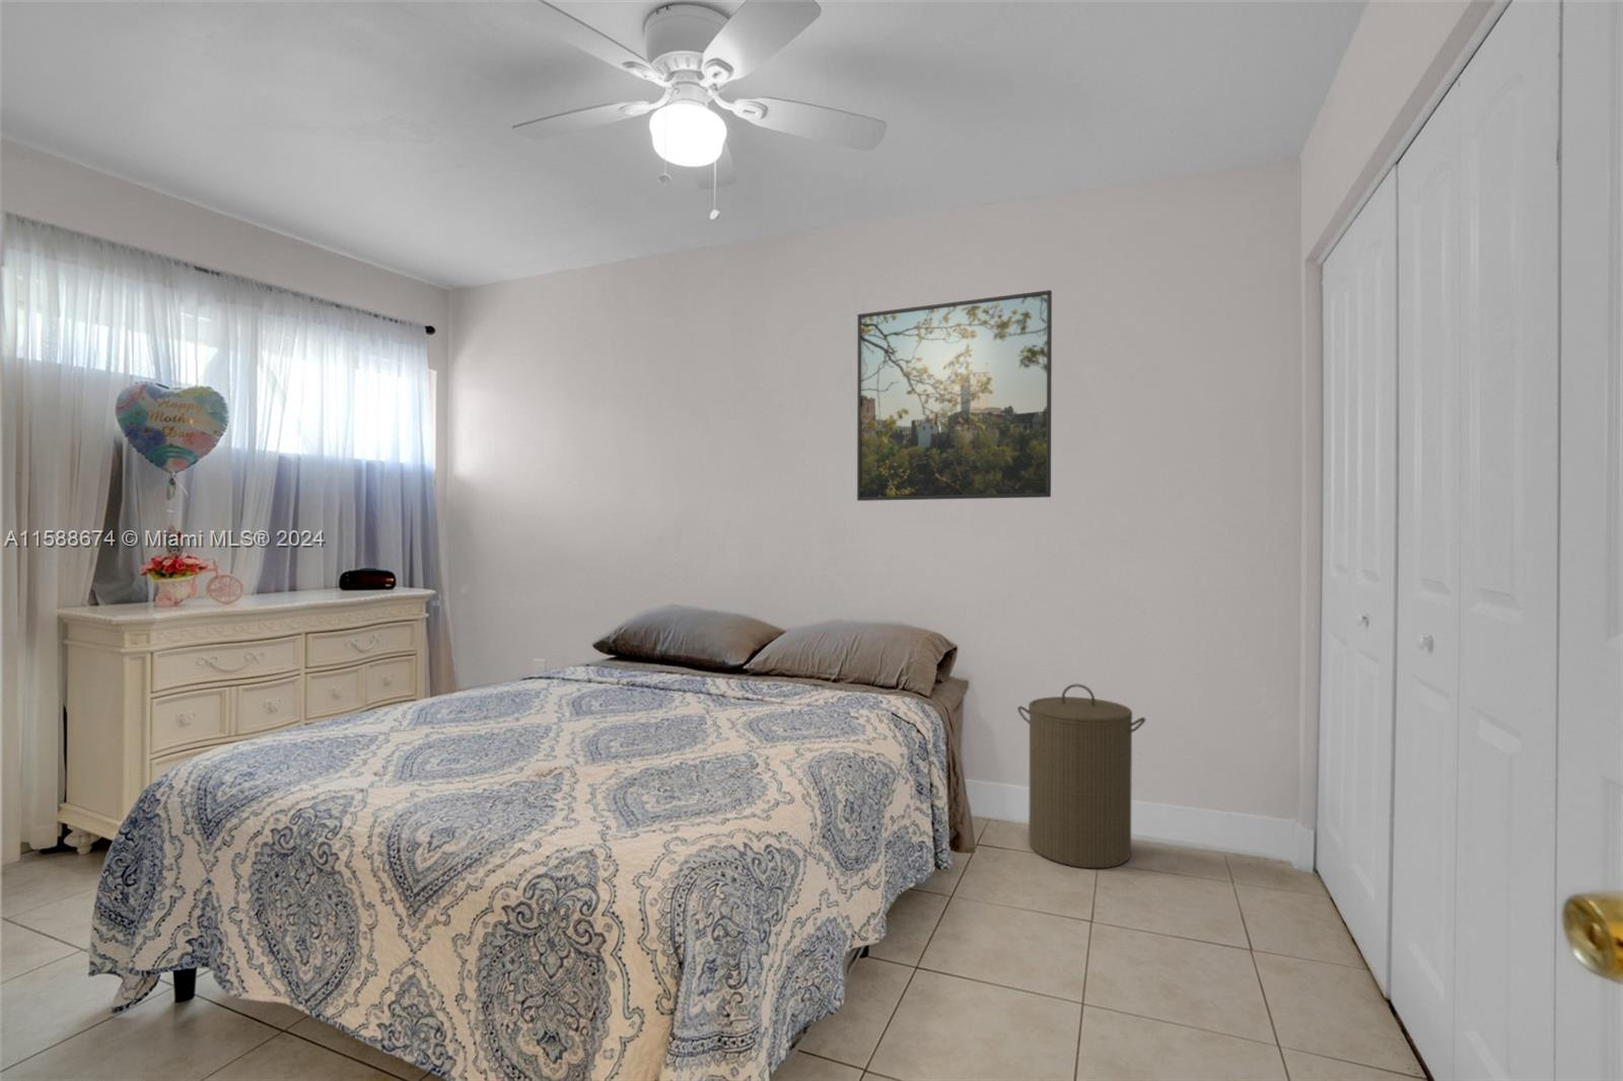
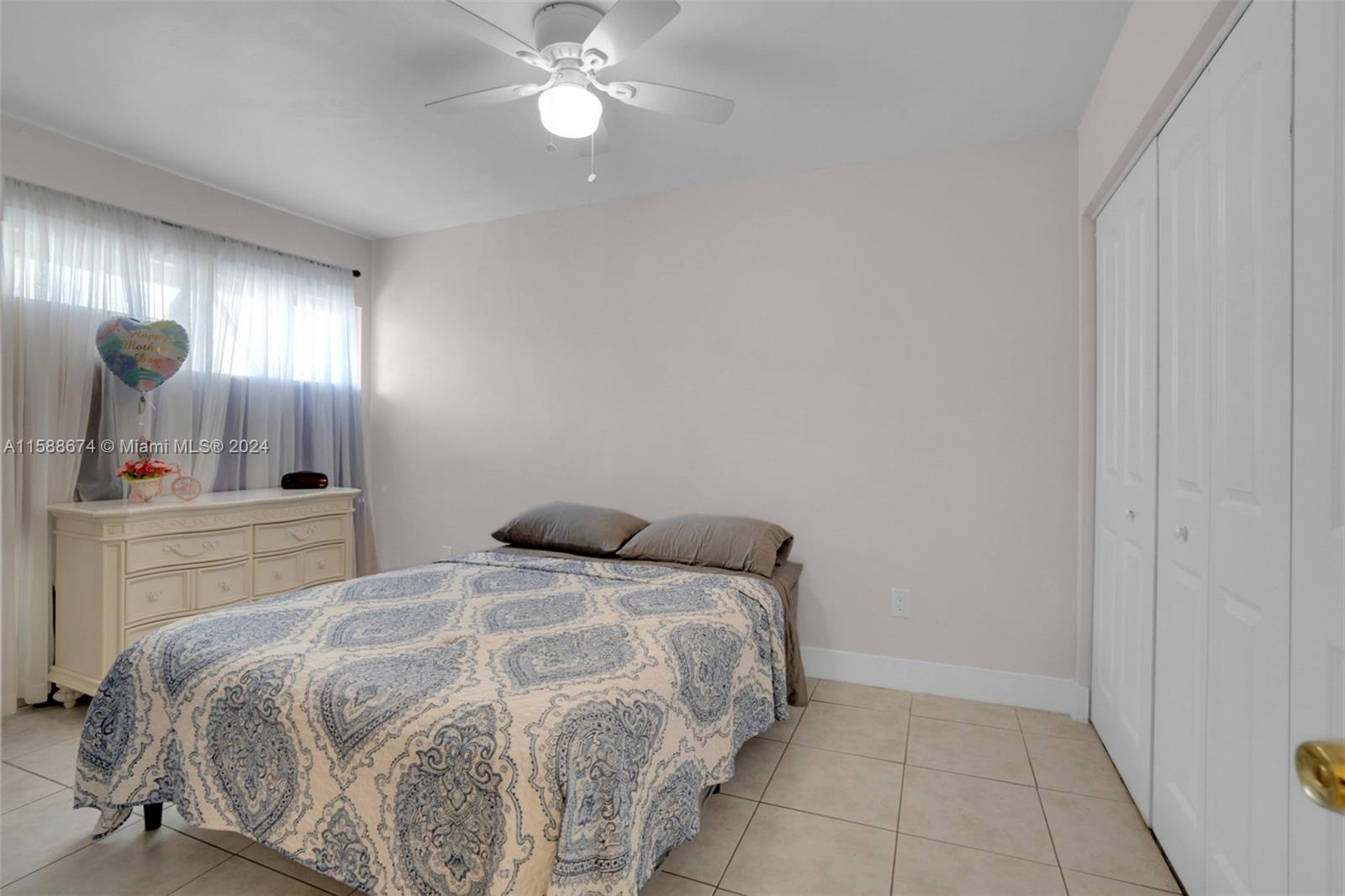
- laundry hamper [1016,684,1146,869]
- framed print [856,290,1053,502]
